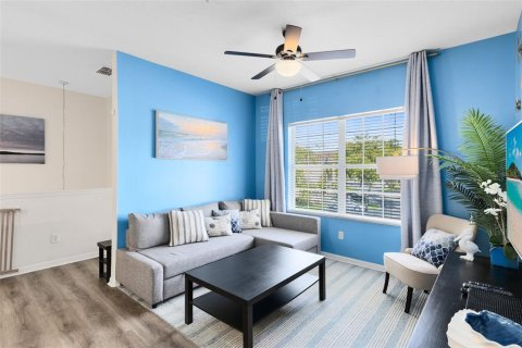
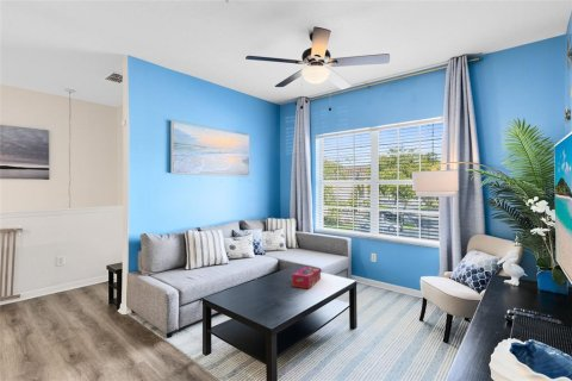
+ tissue box [291,266,322,289]
